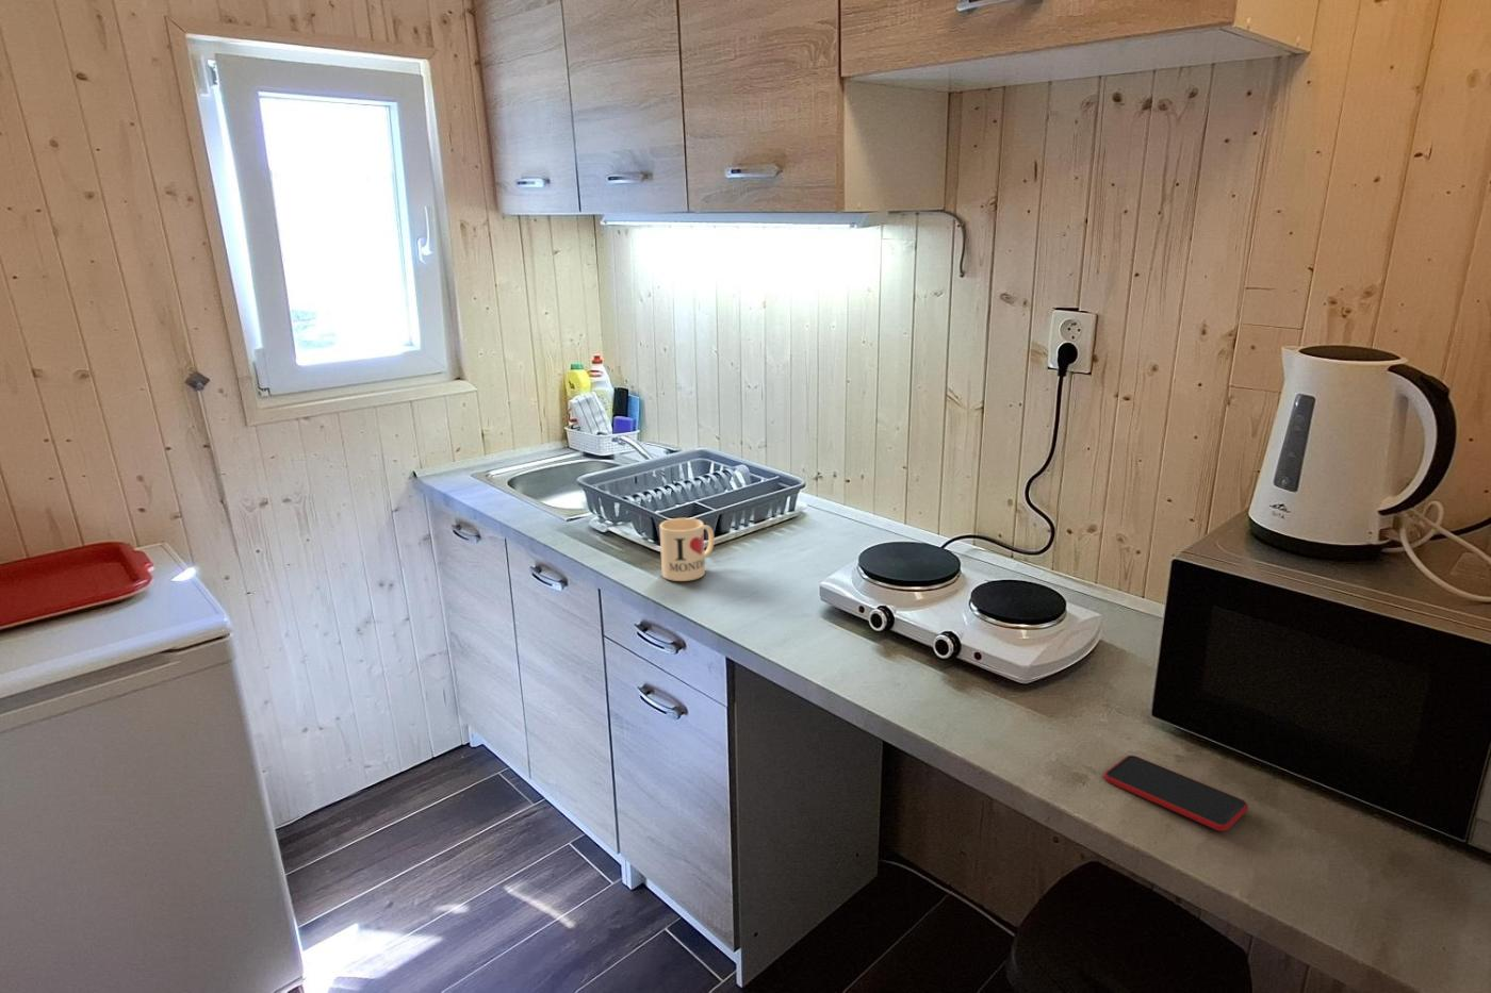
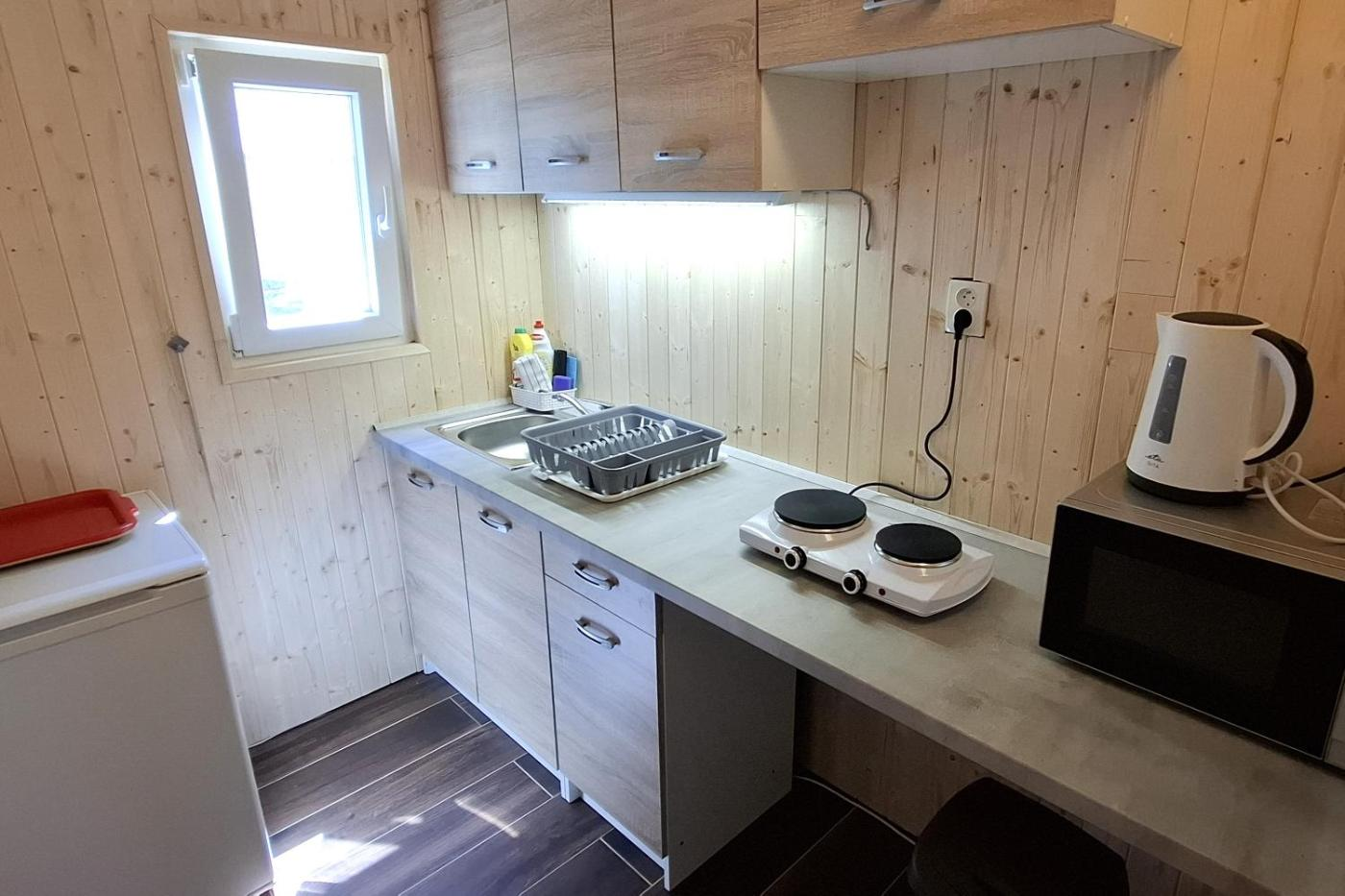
- mug [658,518,715,582]
- smartphone [1103,755,1249,832]
